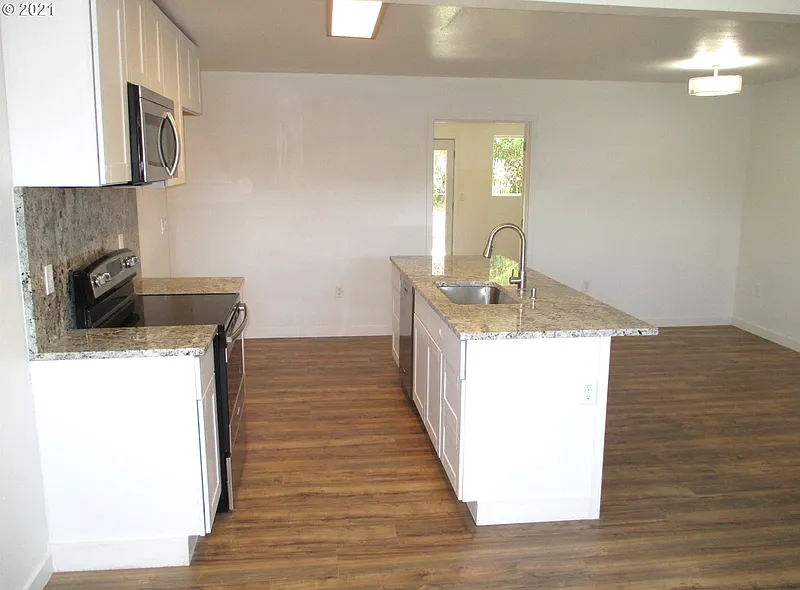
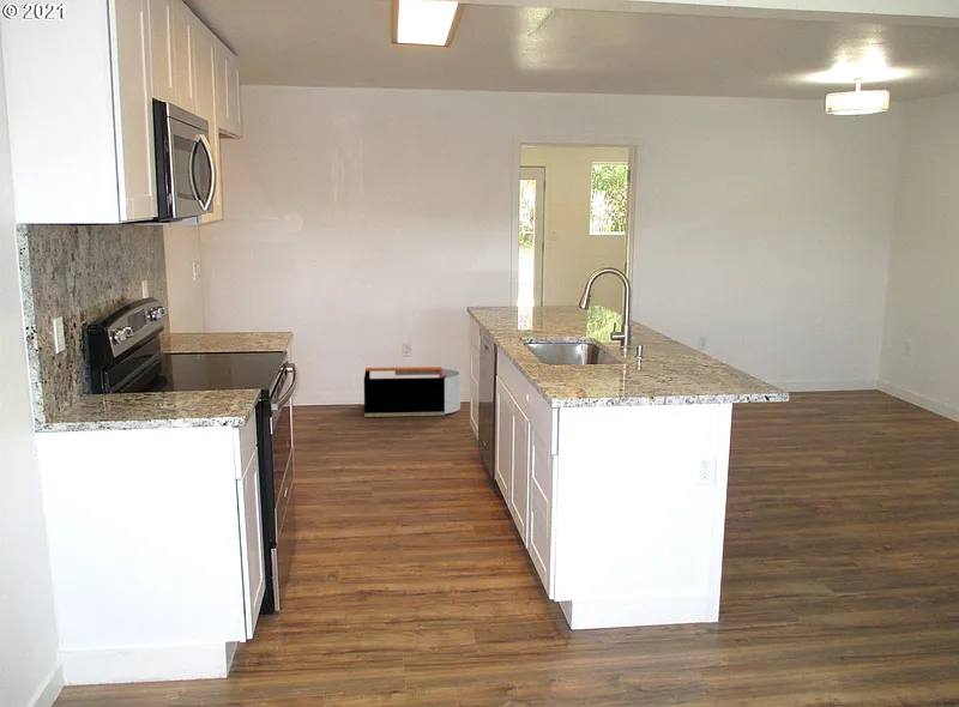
+ storage bin [363,365,462,418]
